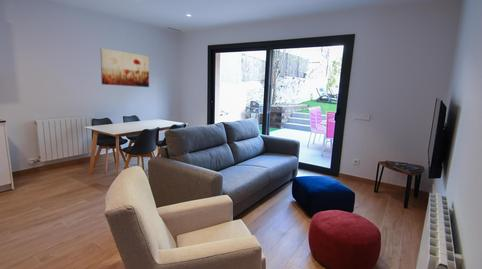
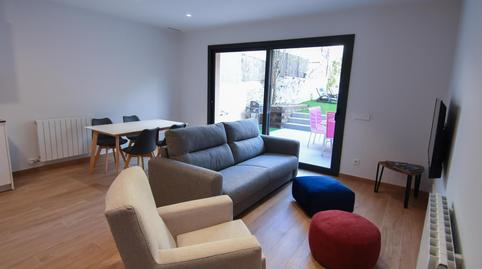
- wall art [99,47,150,88]
